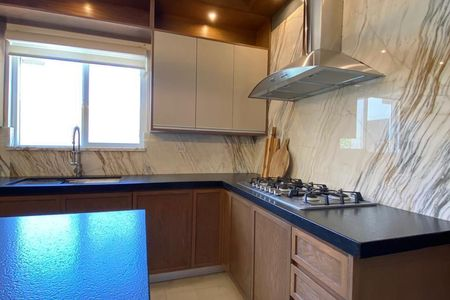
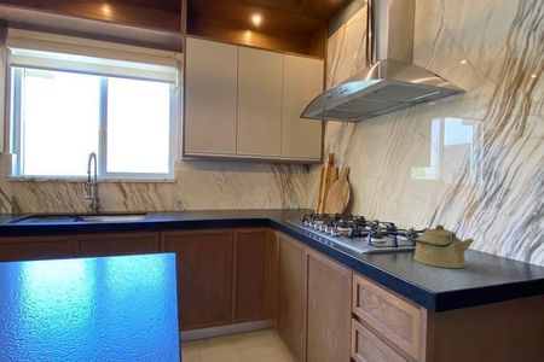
+ kettle [405,223,475,269]
